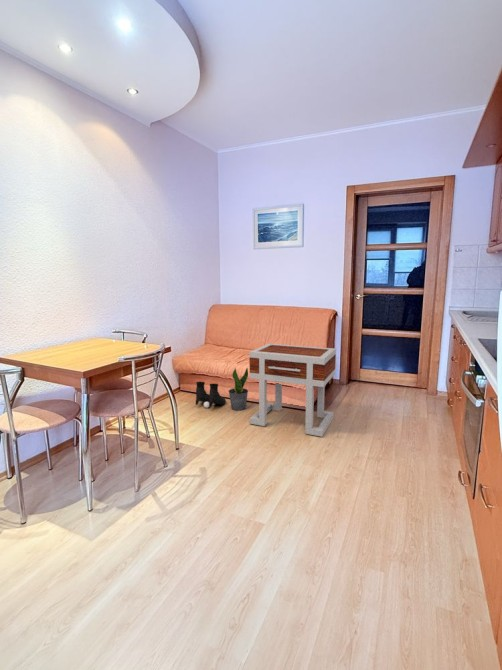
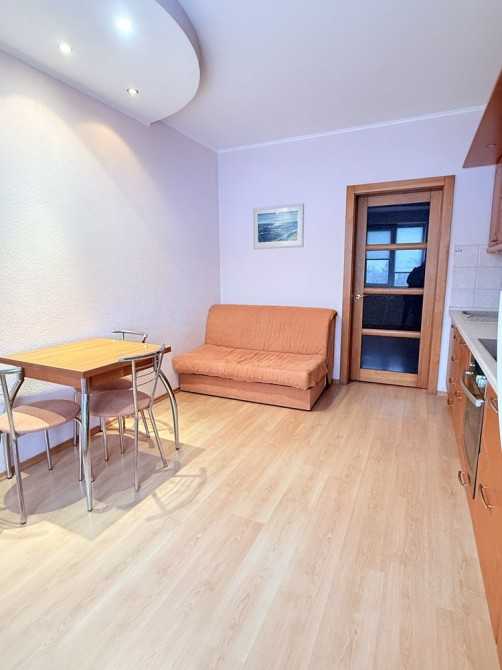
- potted plant [227,367,249,412]
- boots [195,381,227,409]
- side table [248,343,337,438]
